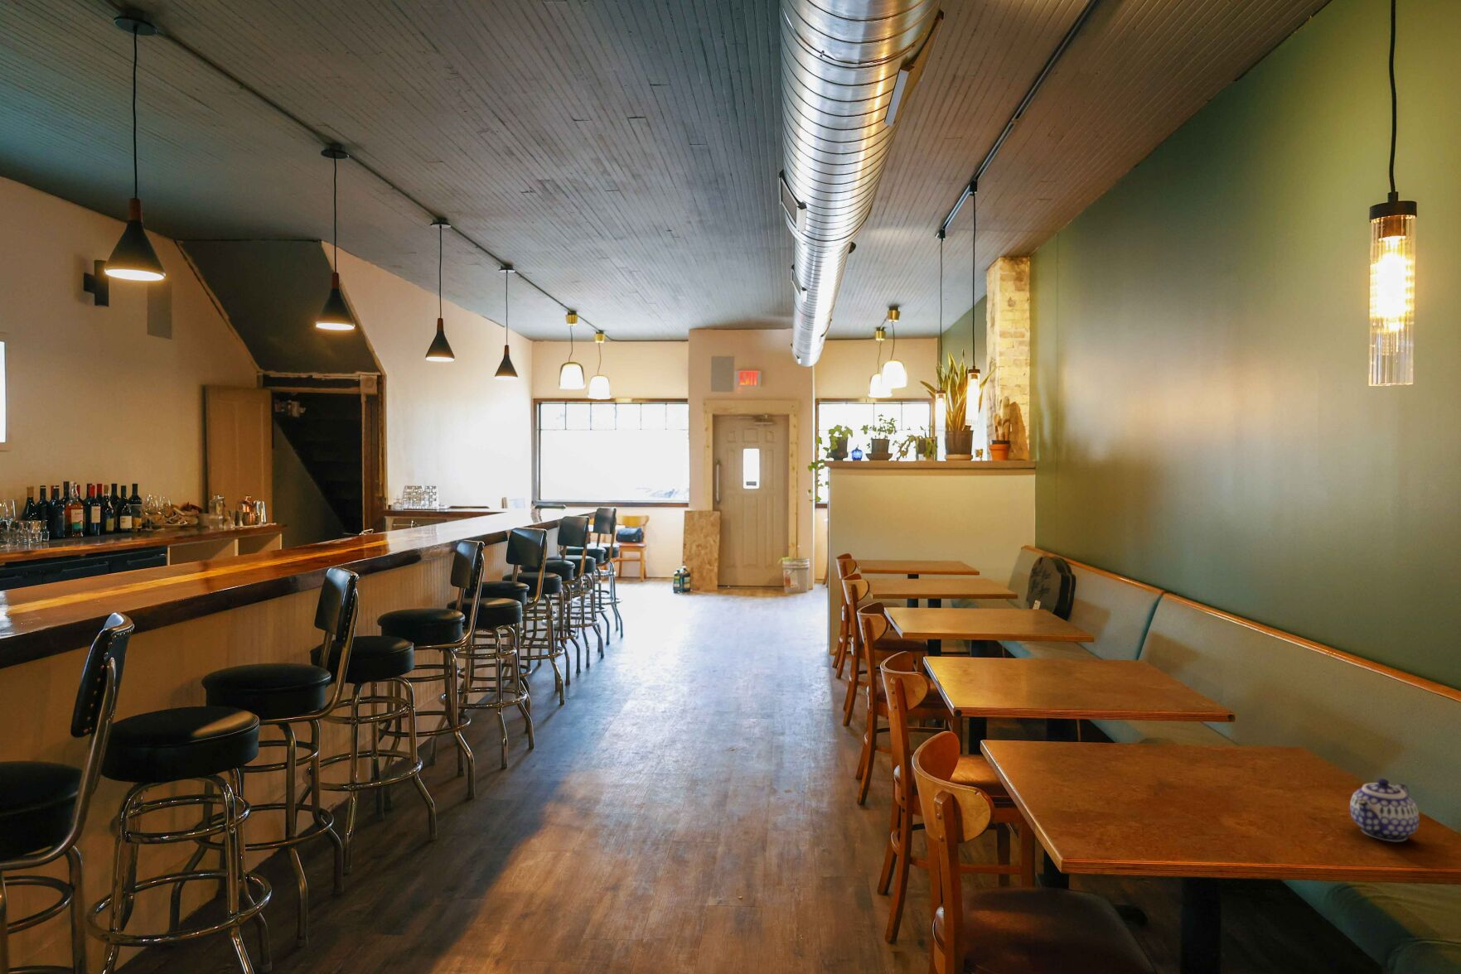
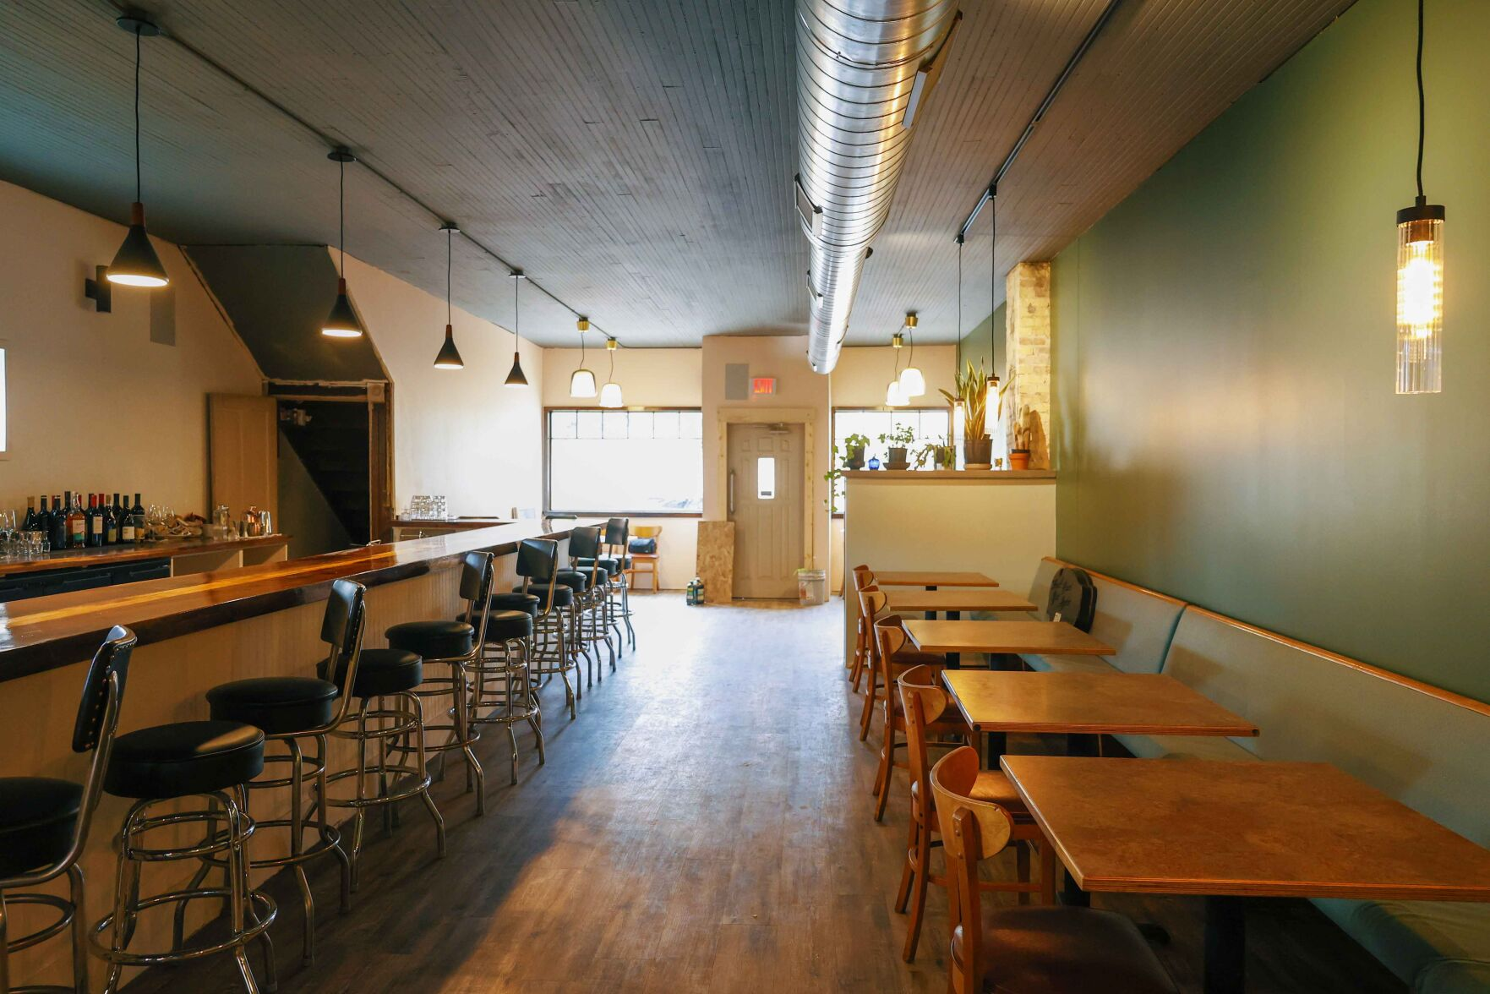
- teapot [1349,777,1420,842]
